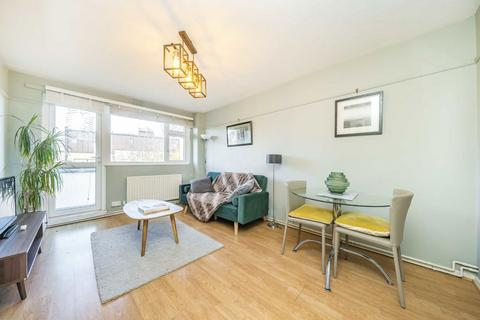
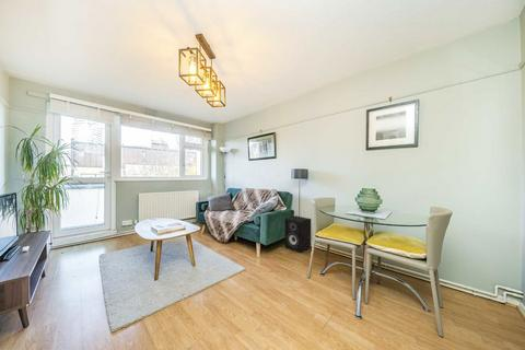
+ speaker [284,214,312,254]
